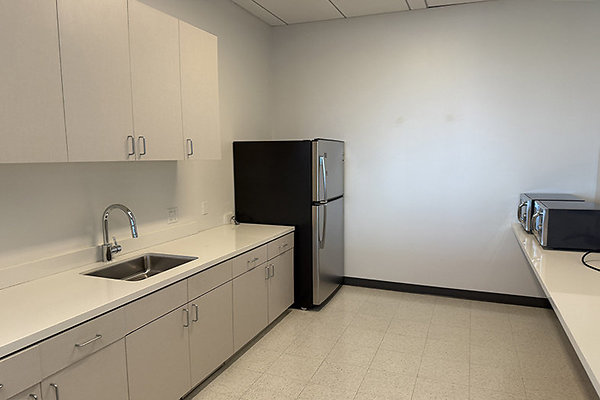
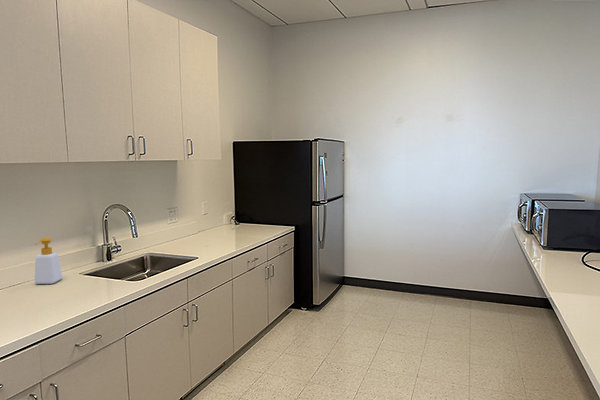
+ soap bottle [34,236,63,285]
